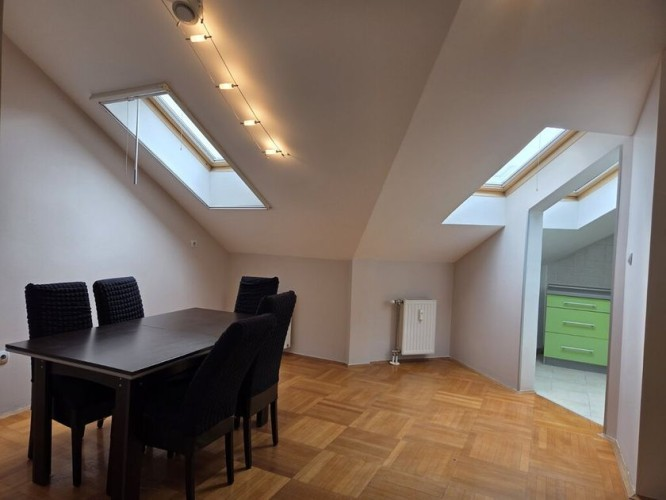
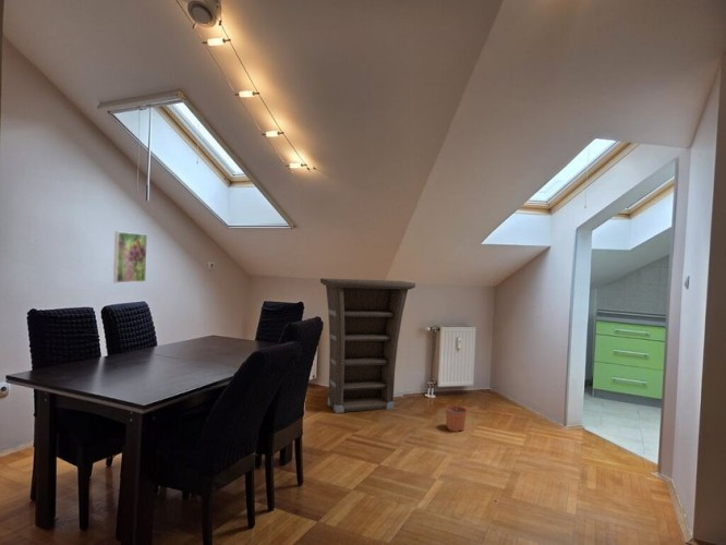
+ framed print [112,231,148,284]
+ plant pot [445,399,468,433]
+ cabinet [319,277,416,414]
